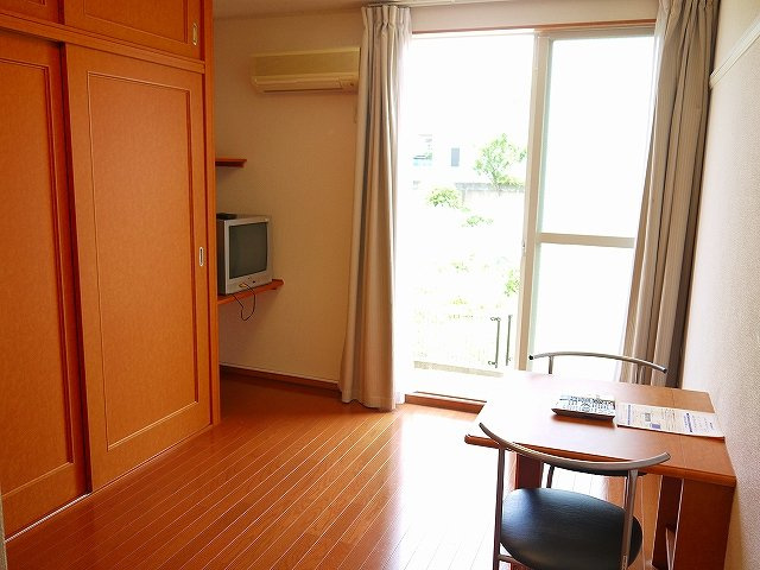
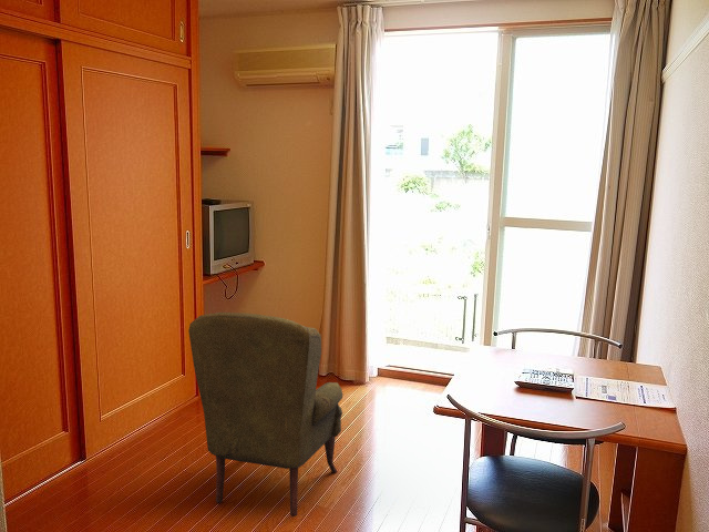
+ armchair [187,311,343,518]
